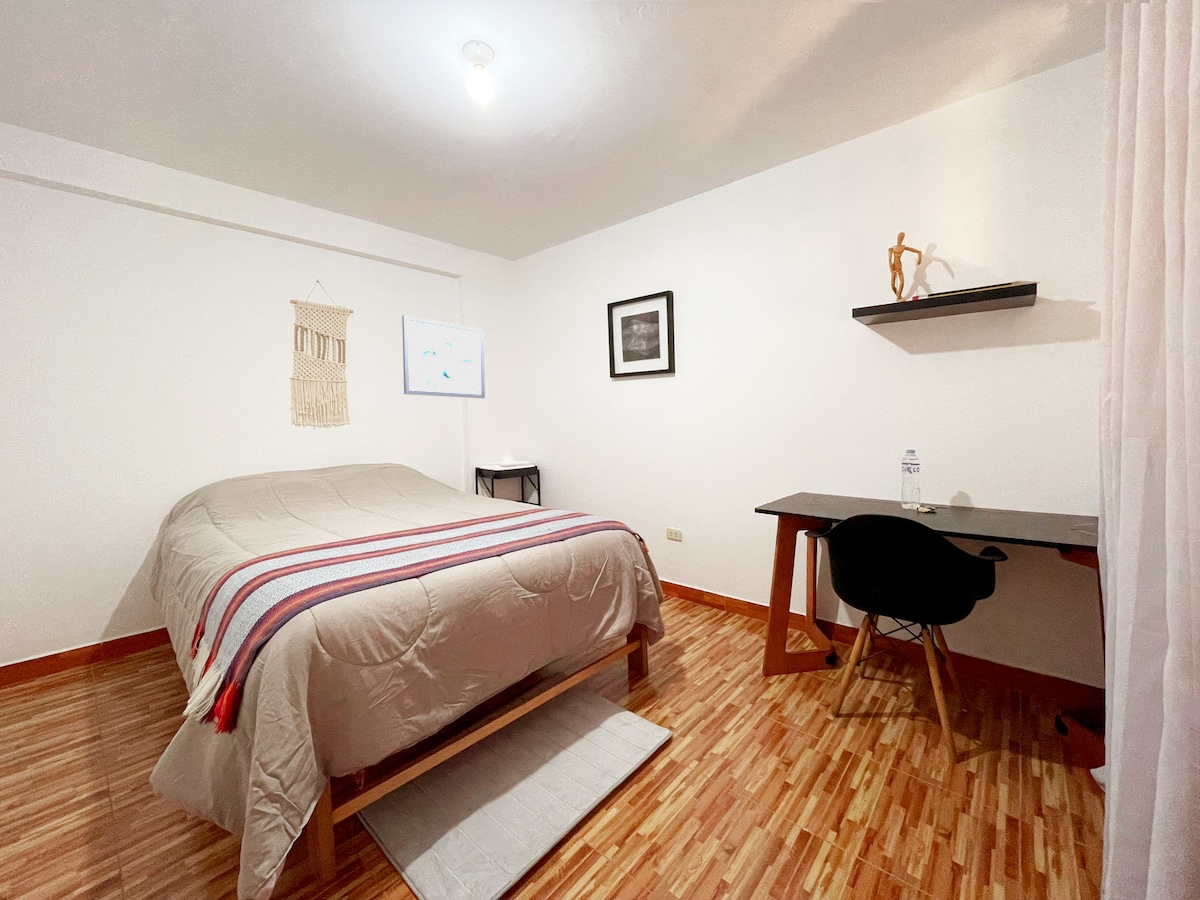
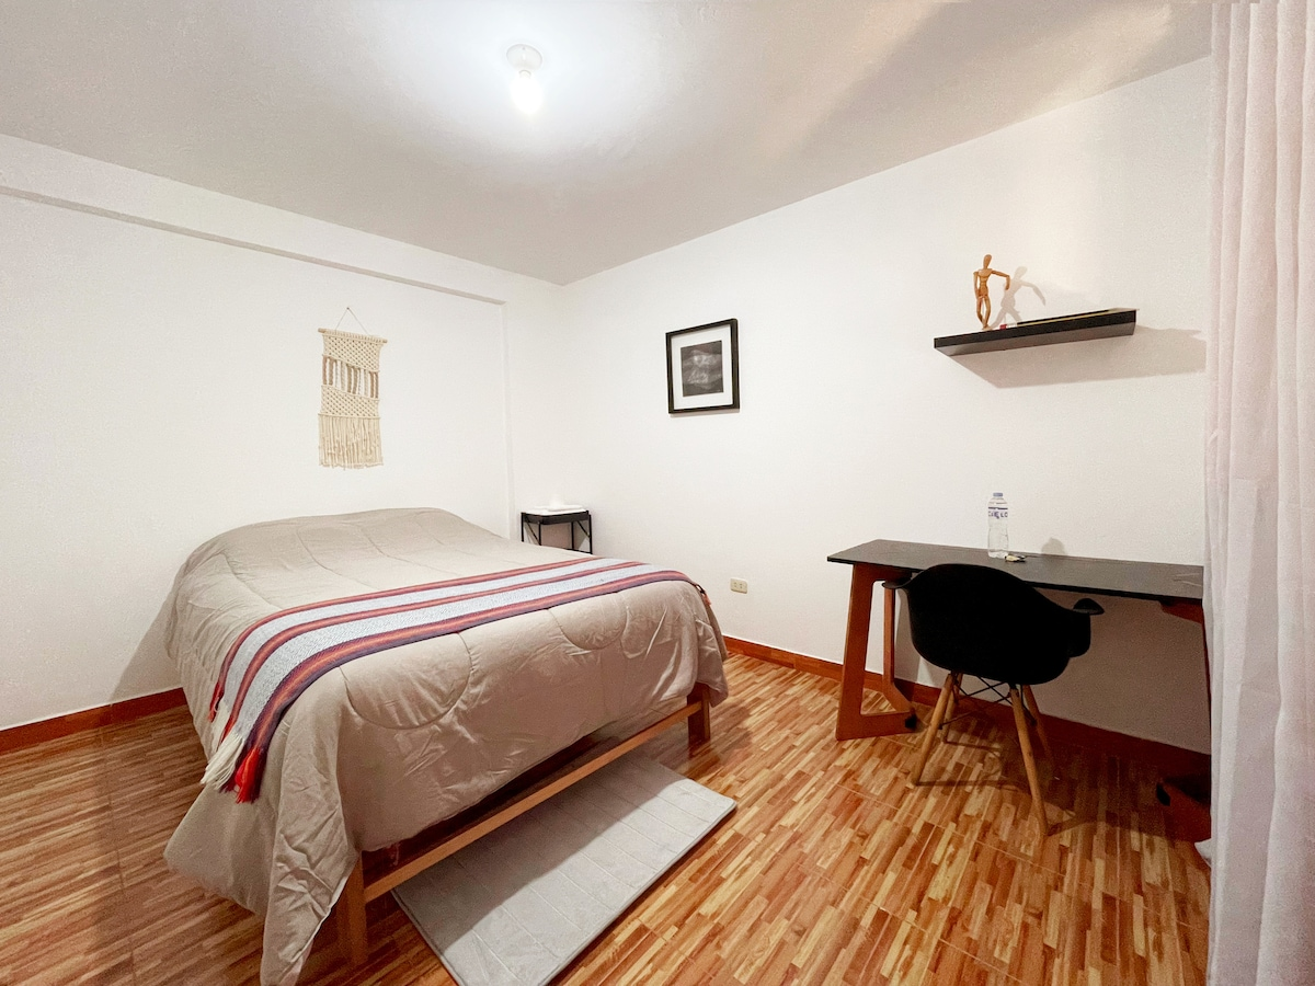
- wall art [401,314,486,399]
